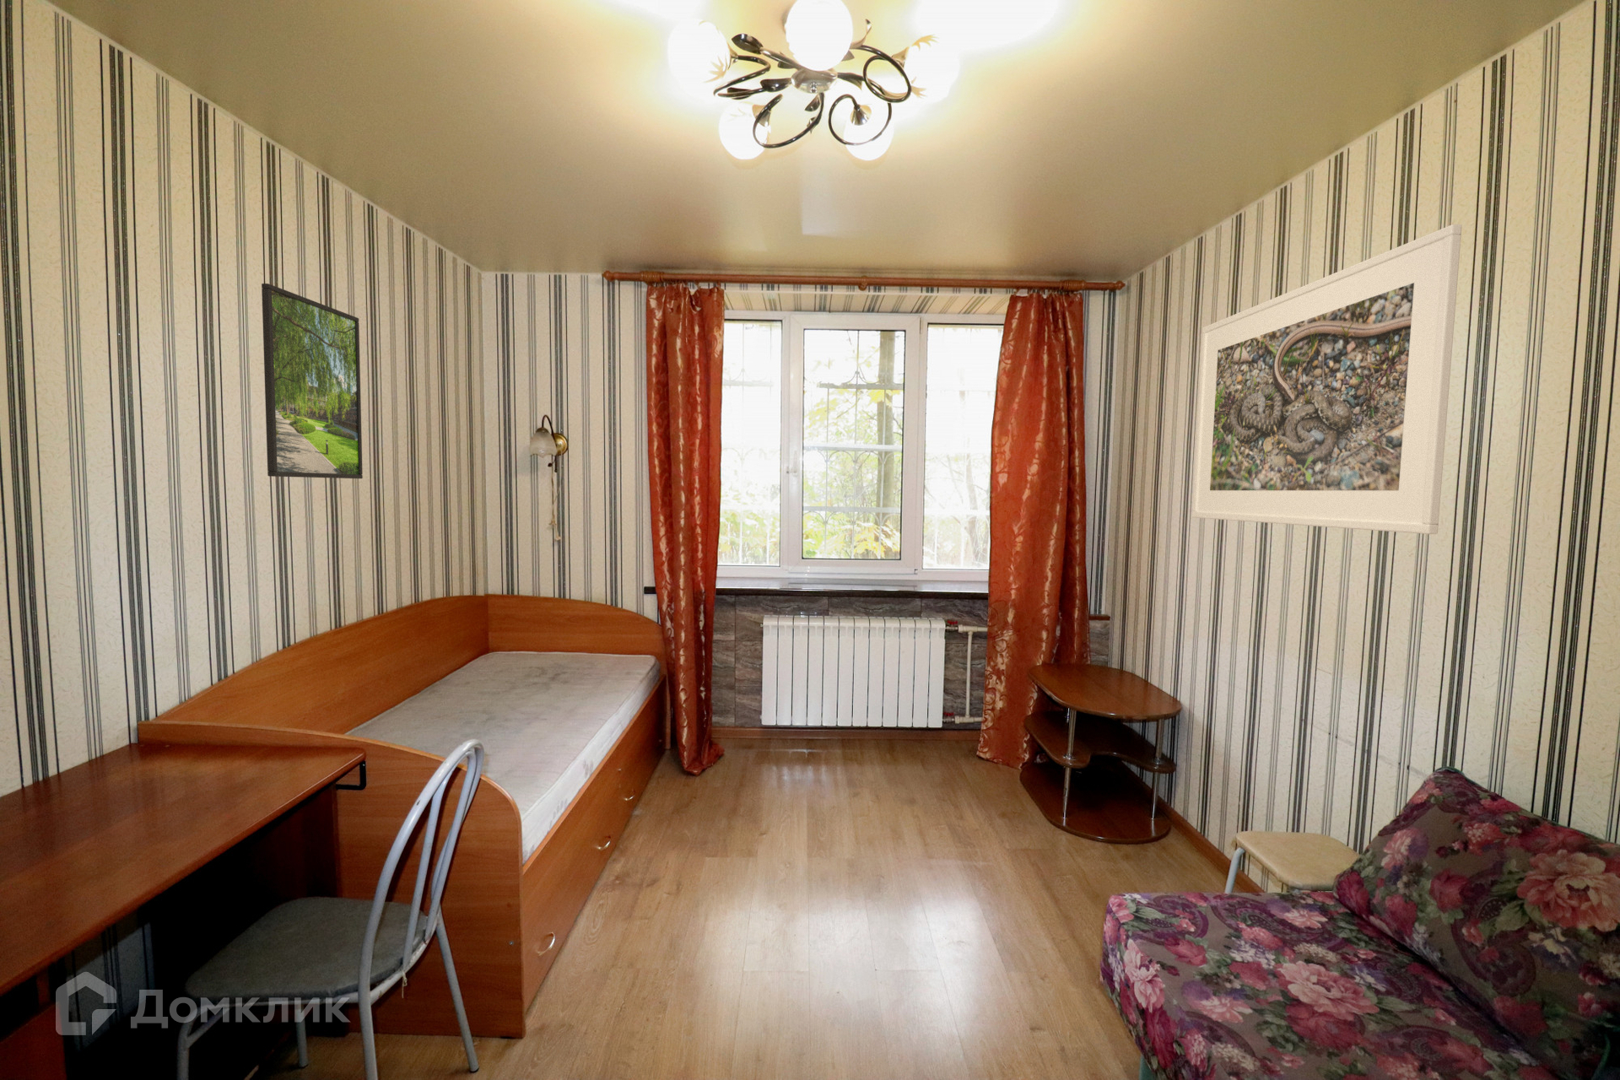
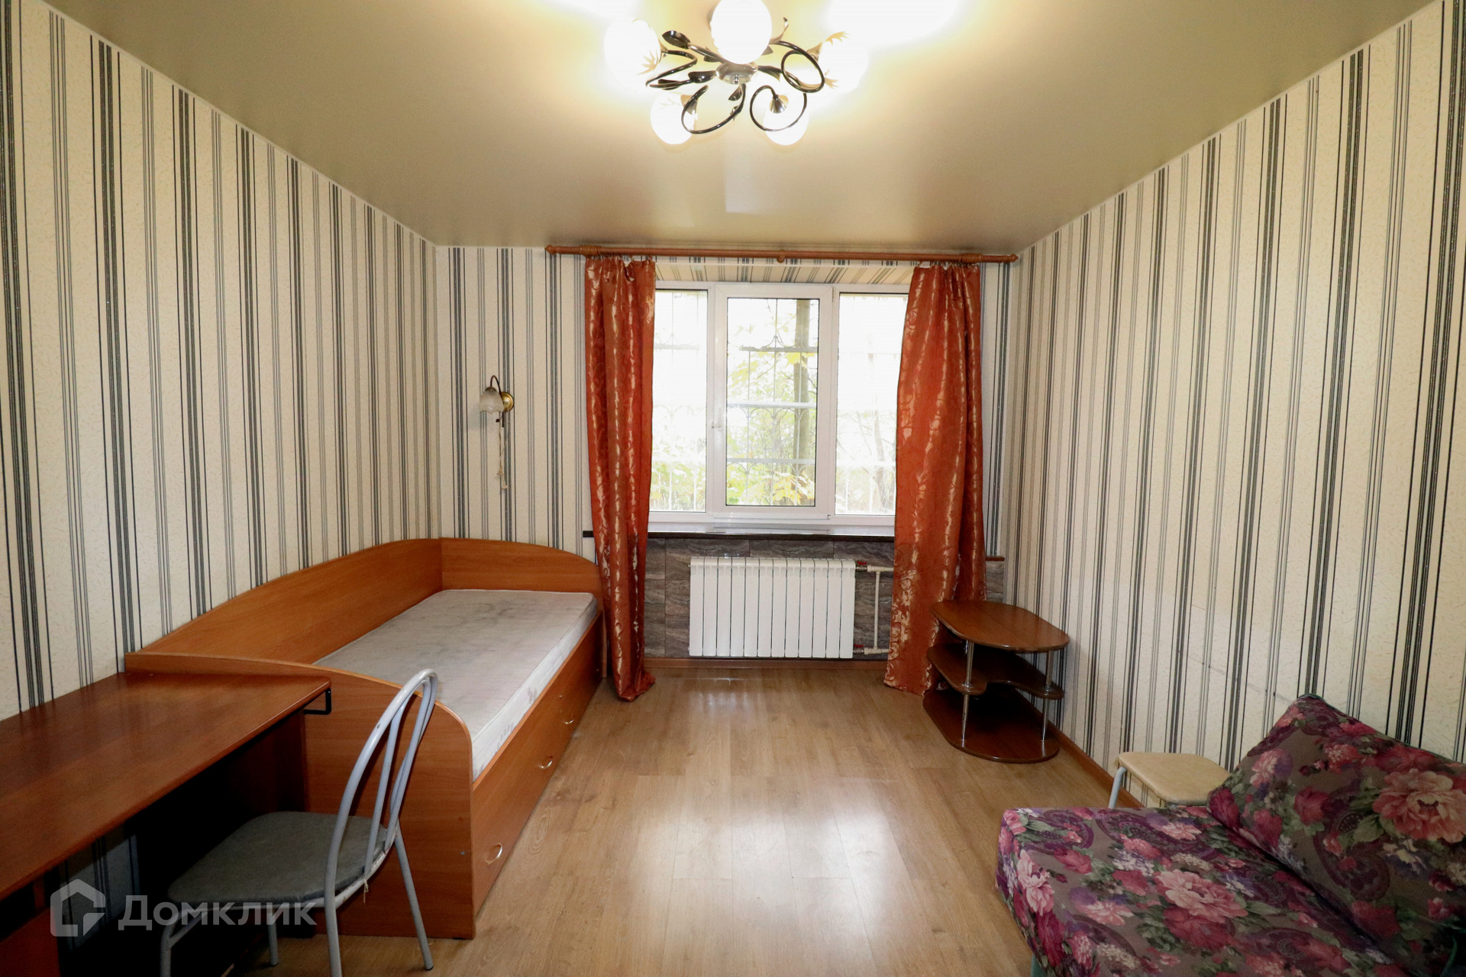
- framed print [260,283,364,480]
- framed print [1191,224,1463,535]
